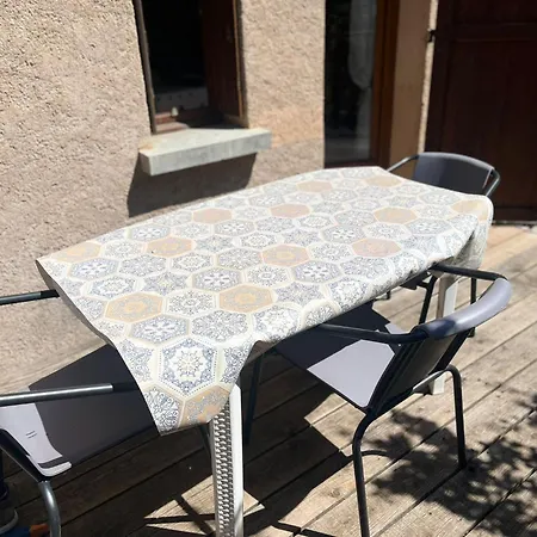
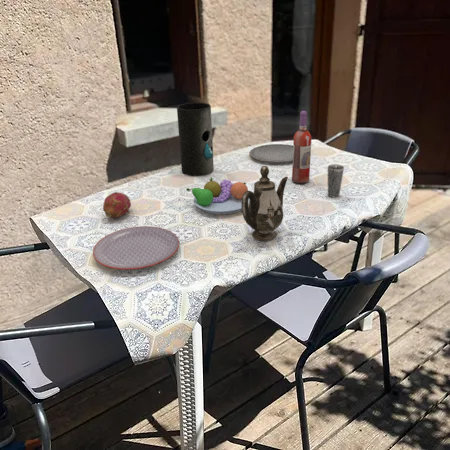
+ fruit [102,191,132,219]
+ teapot [241,165,289,242]
+ fruit bowl [185,176,250,216]
+ plate [248,143,293,163]
+ plate [92,225,180,271]
+ vase [176,102,215,177]
+ wine bottle [291,110,313,184]
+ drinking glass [326,163,345,198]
